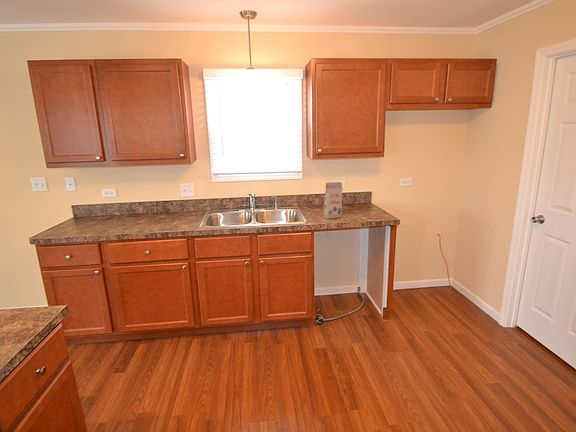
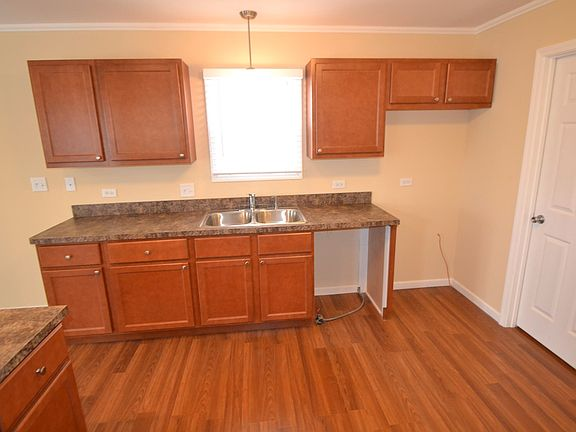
- gift box [322,181,343,220]
